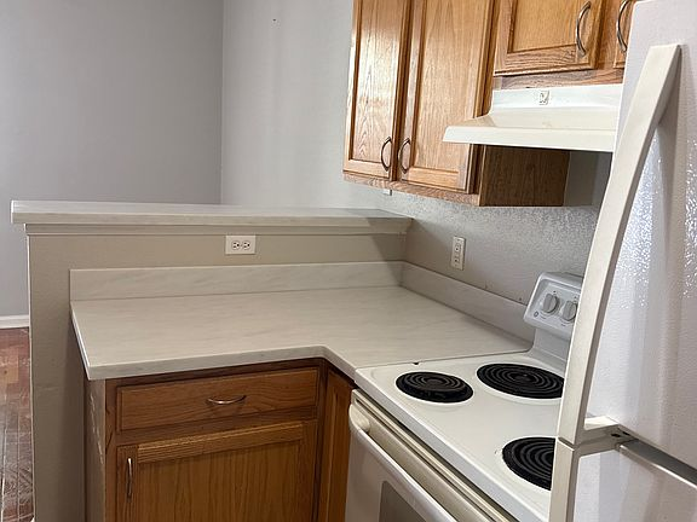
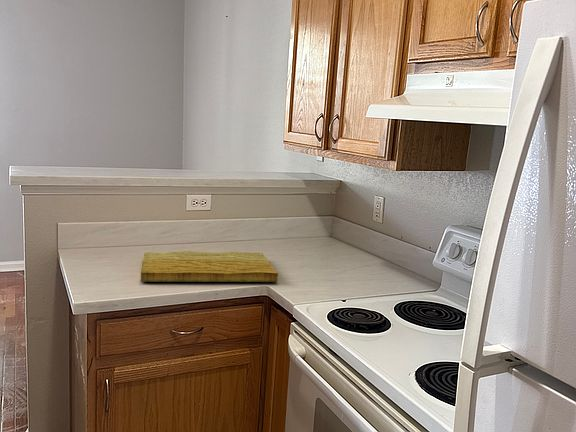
+ cutting board [140,250,279,283]
